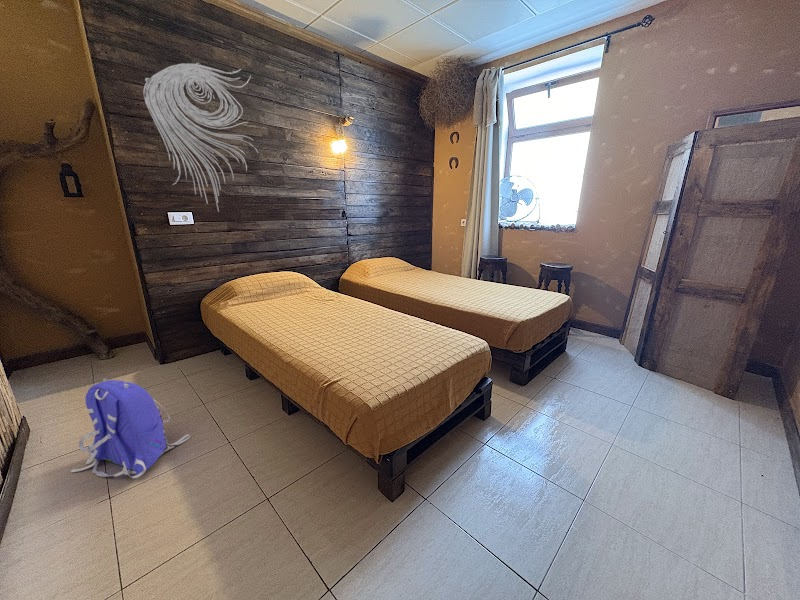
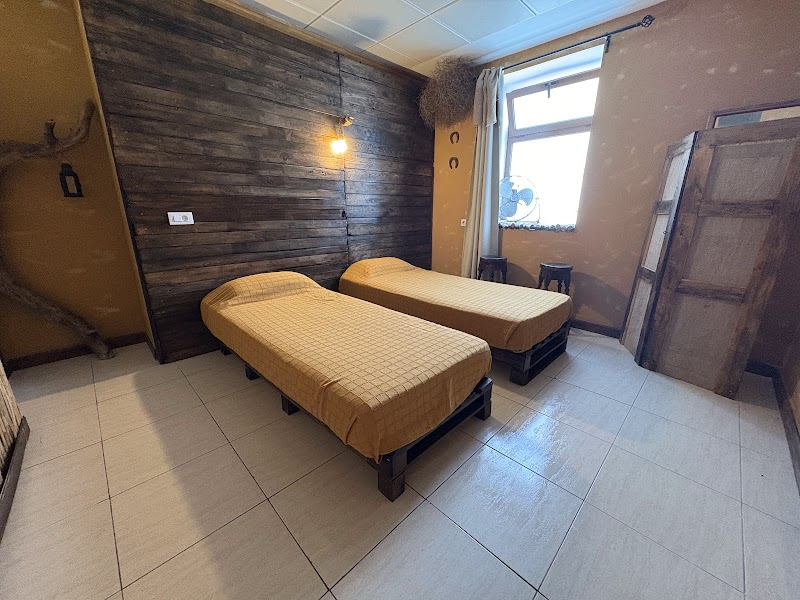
- wall sculpture [142,61,260,213]
- backpack [70,378,192,479]
